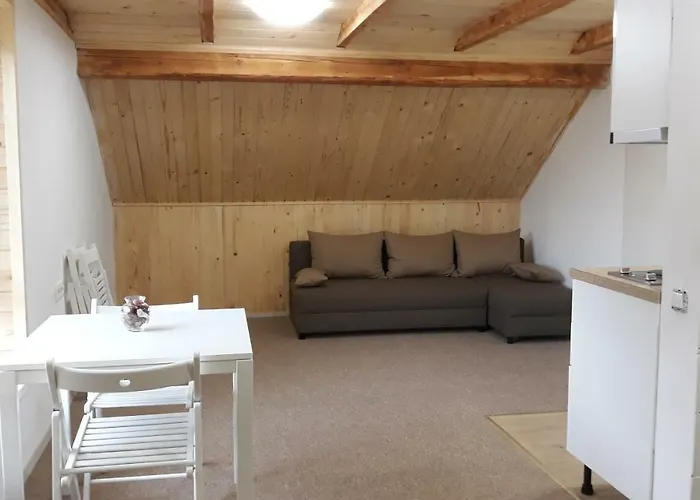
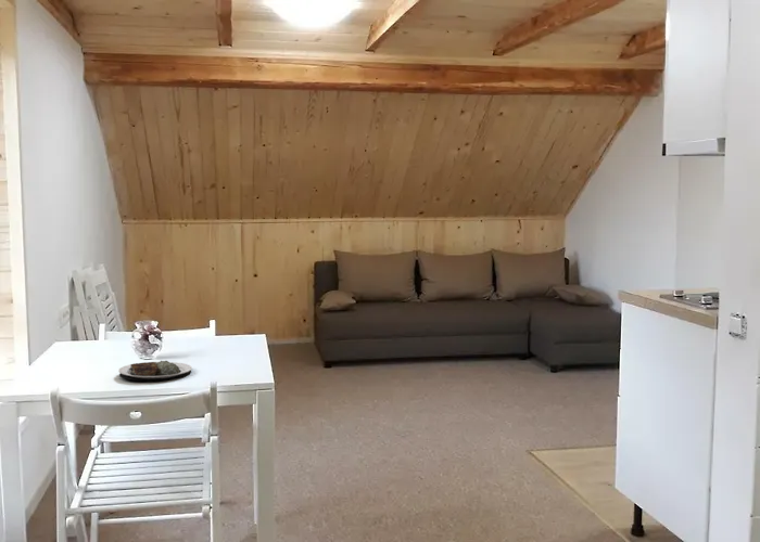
+ plate [117,360,193,382]
